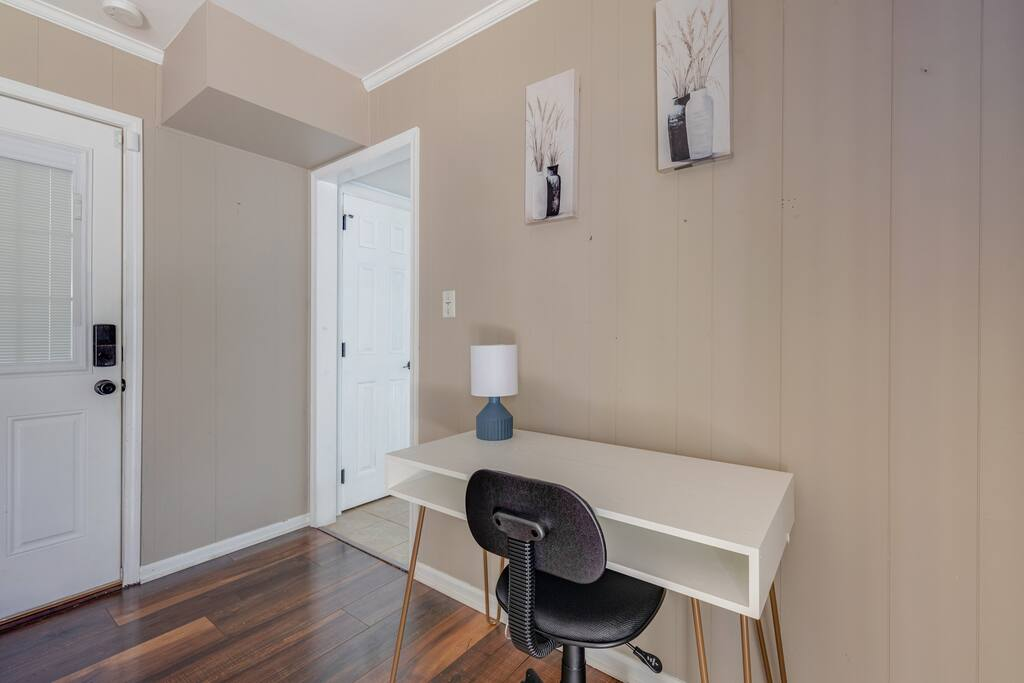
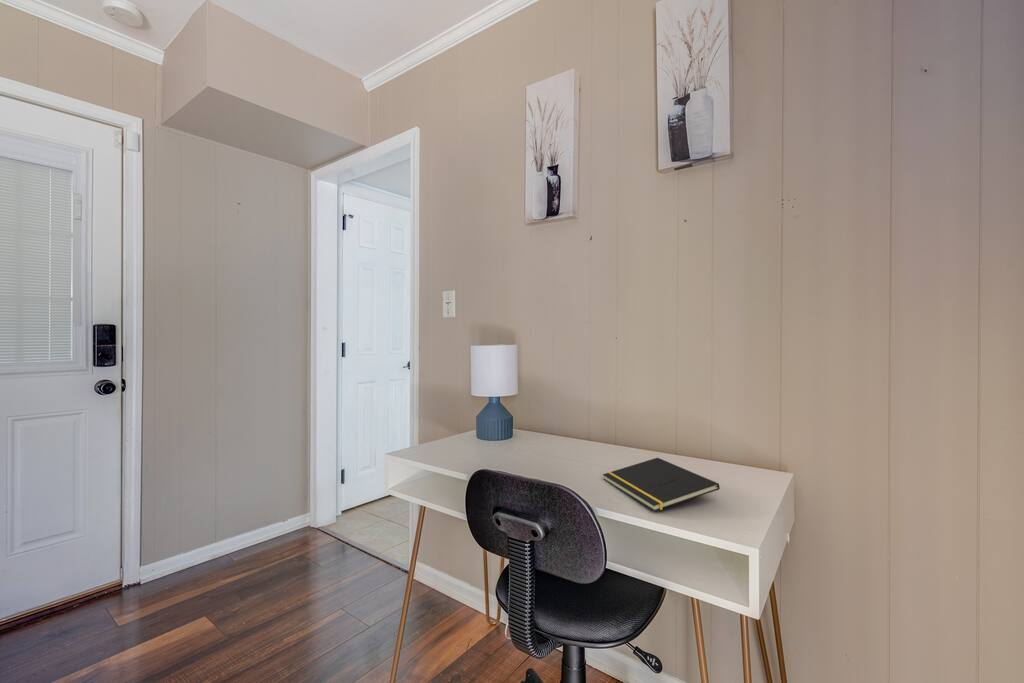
+ notepad [602,457,721,512]
